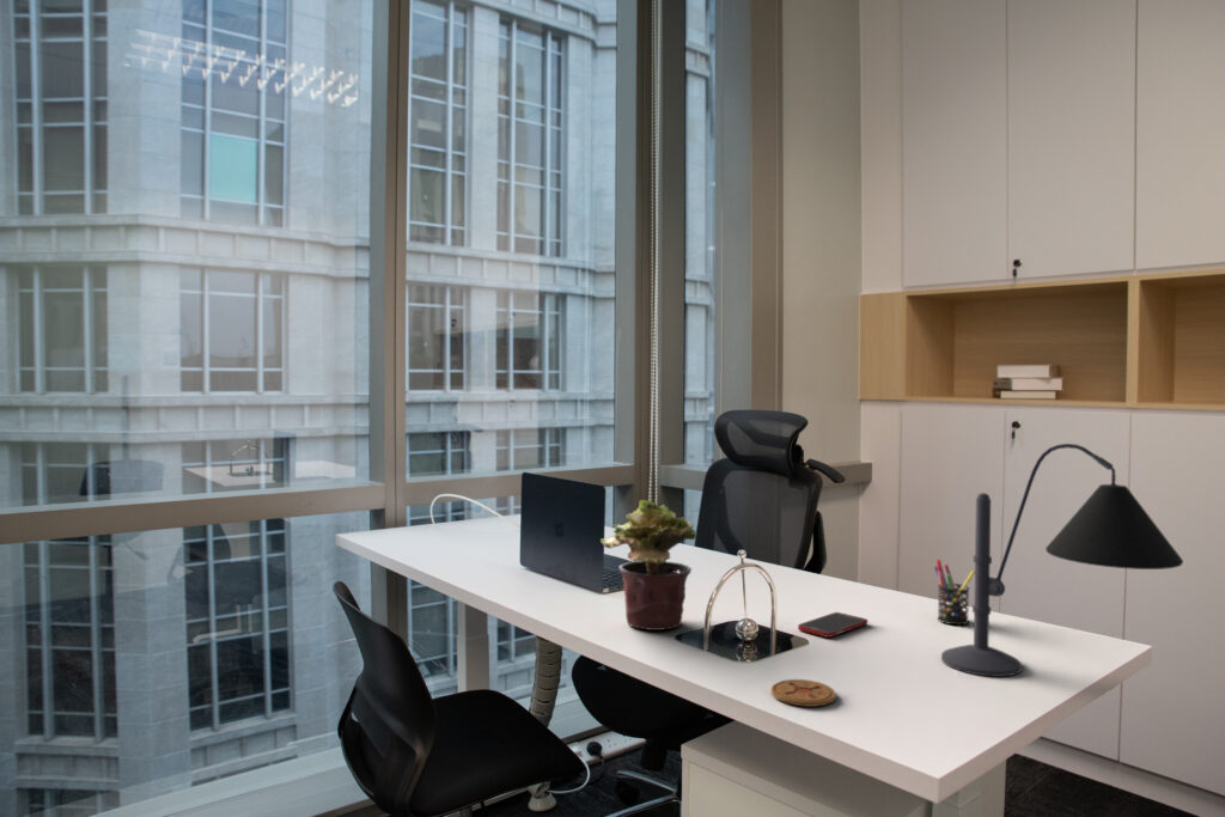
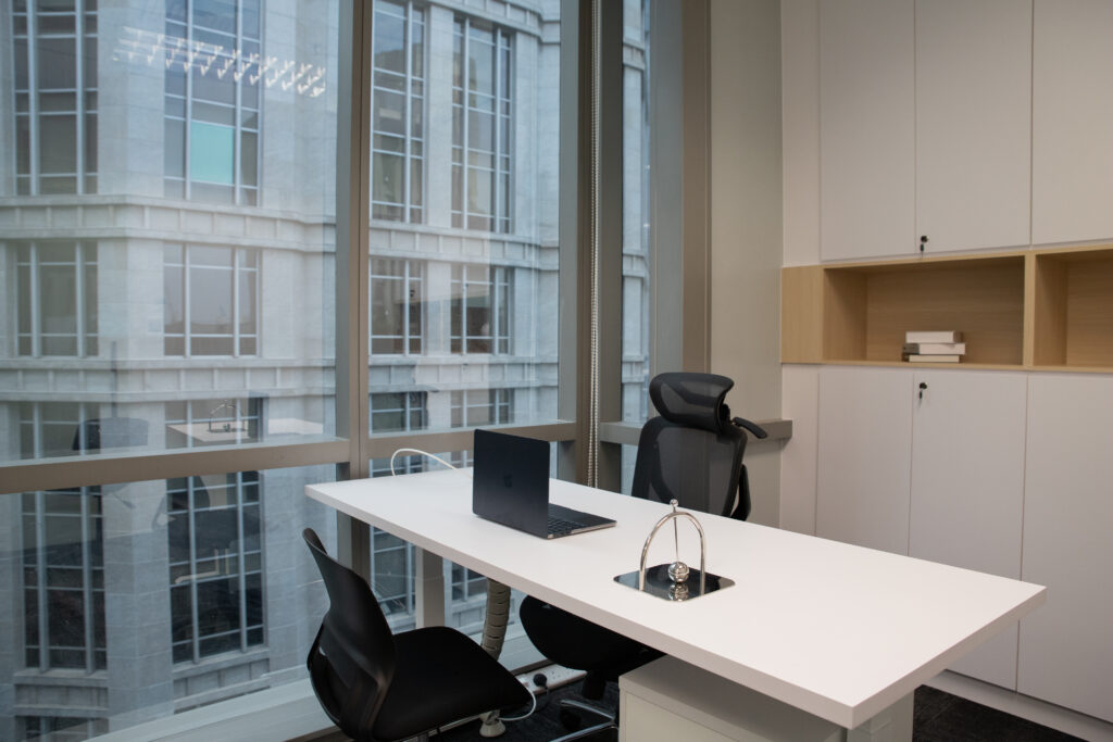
- pen holder [933,559,975,626]
- coaster [770,678,837,708]
- cell phone [797,611,869,639]
- potted plant [599,499,697,632]
- desk lamp [940,443,1184,677]
